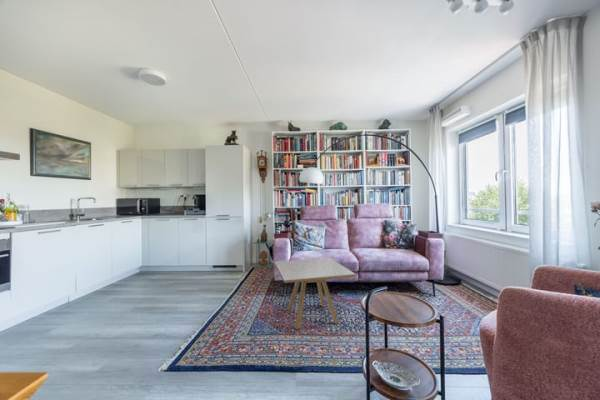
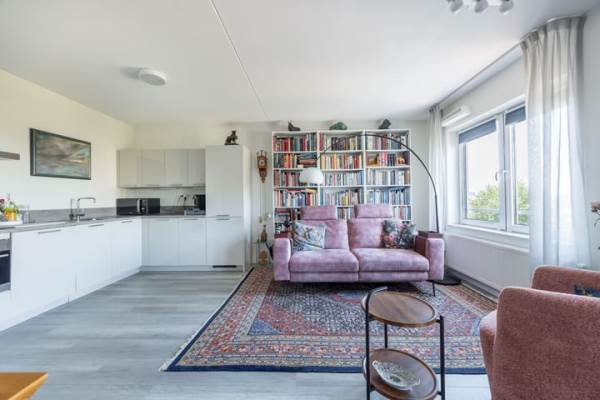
- side table [274,257,356,330]
